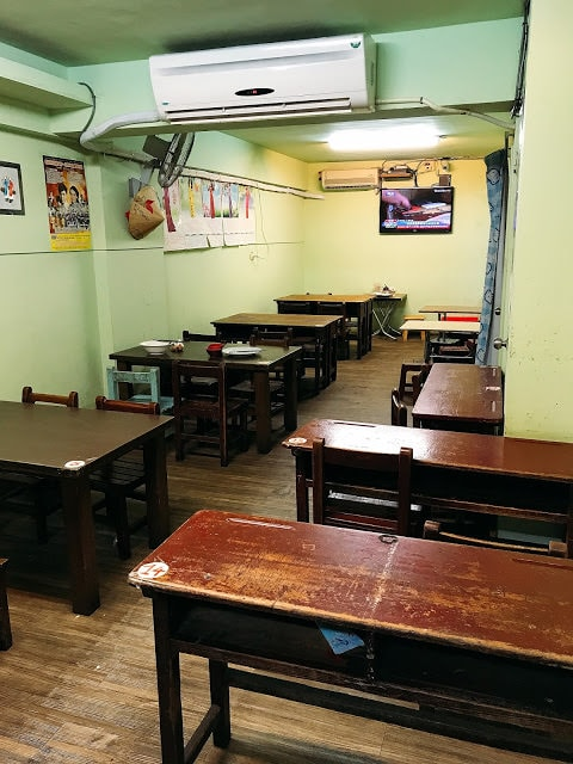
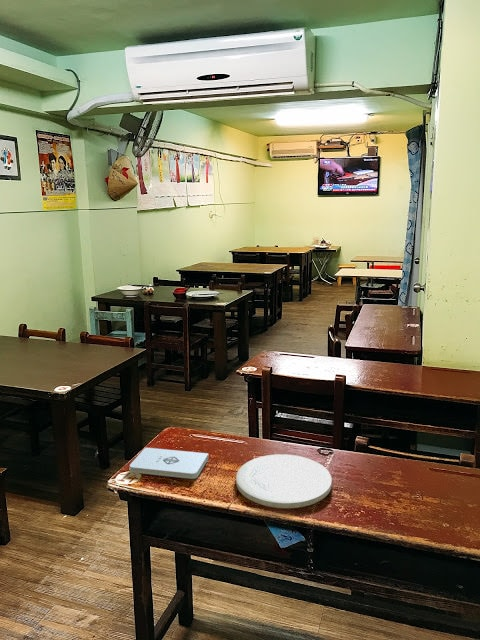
+ plate [235,453,333,509]
+ notepad [129,447,210,480]
